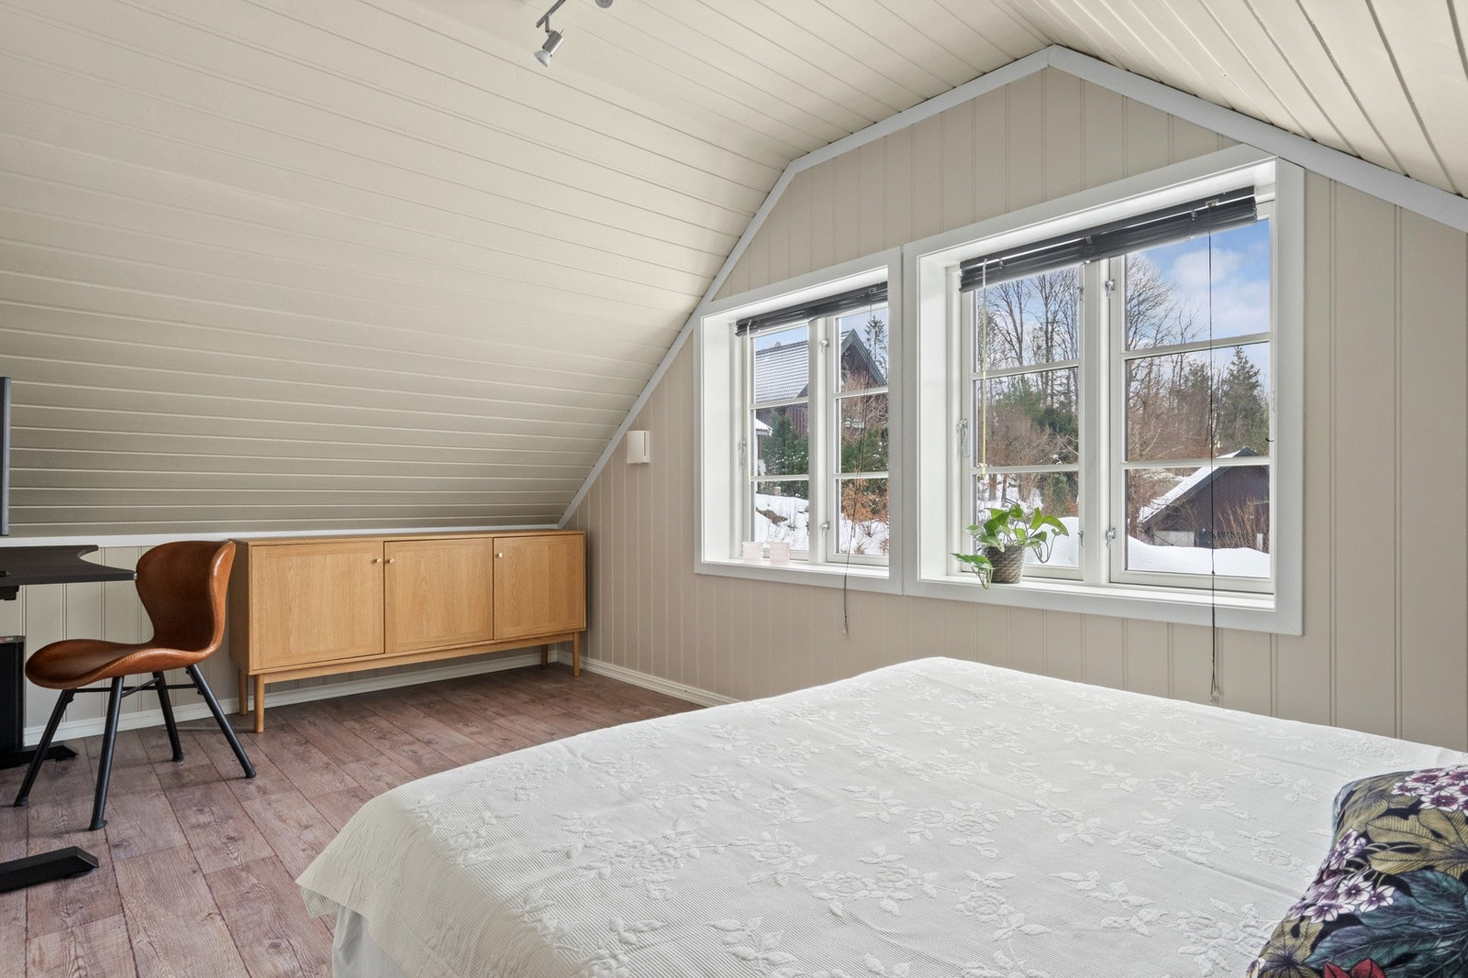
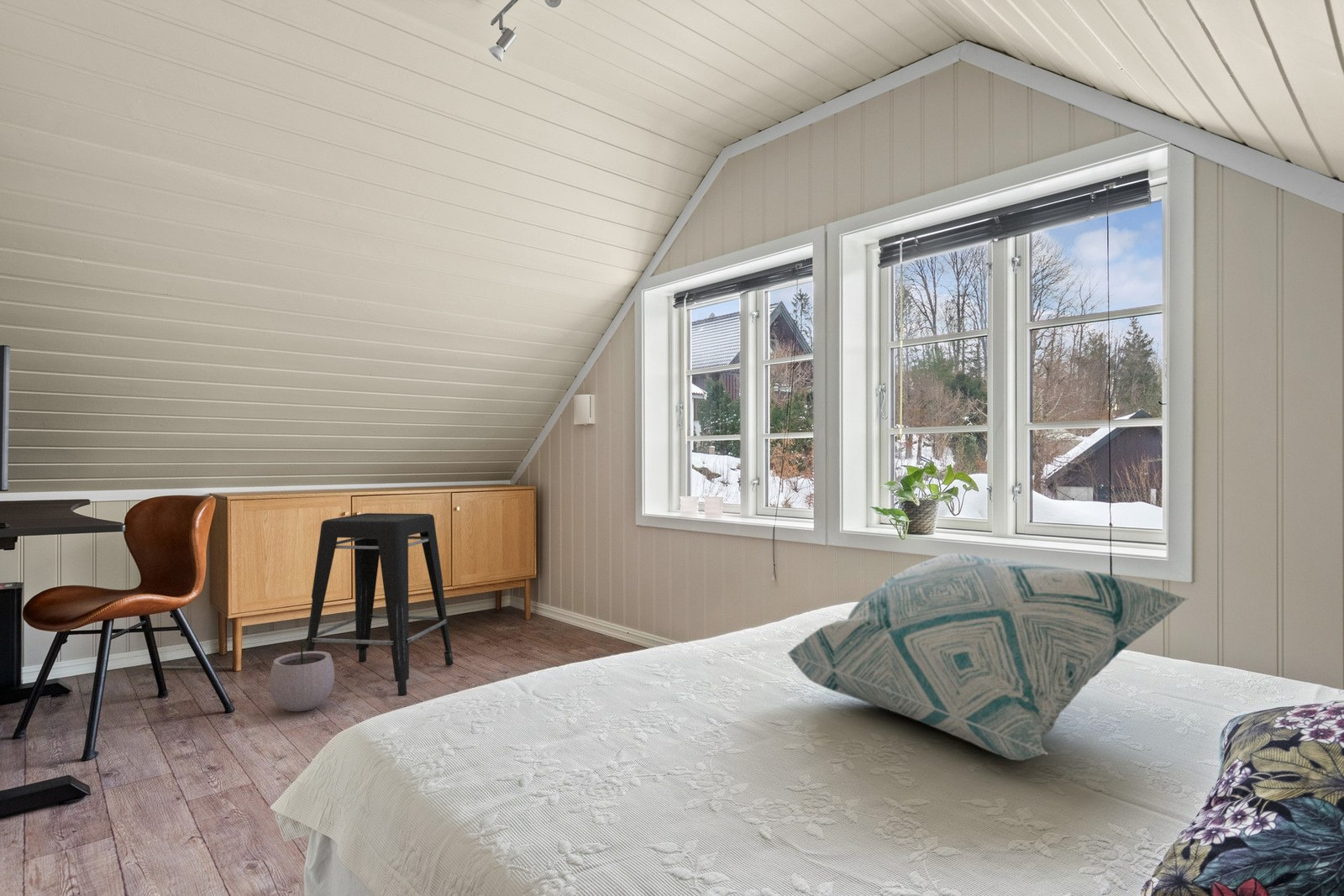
+ stool [305,512,454,697]
+ plant pot [269,636,336,712]
+ decorative pillow [785,553,1189,761]
